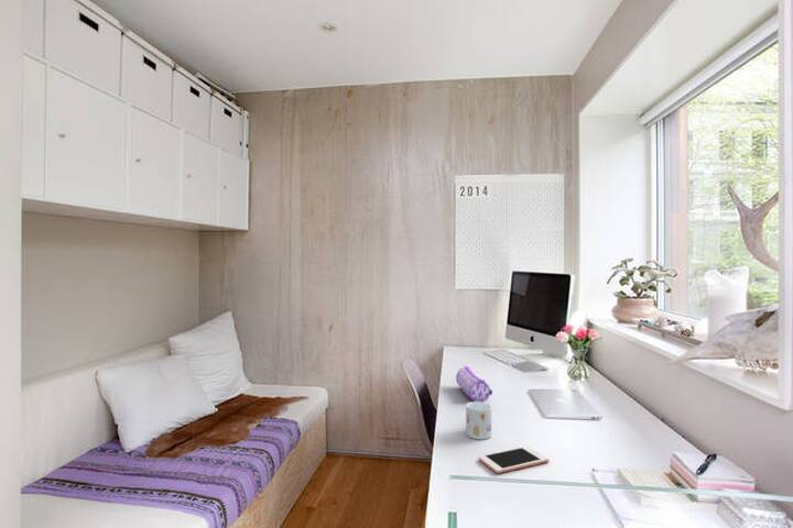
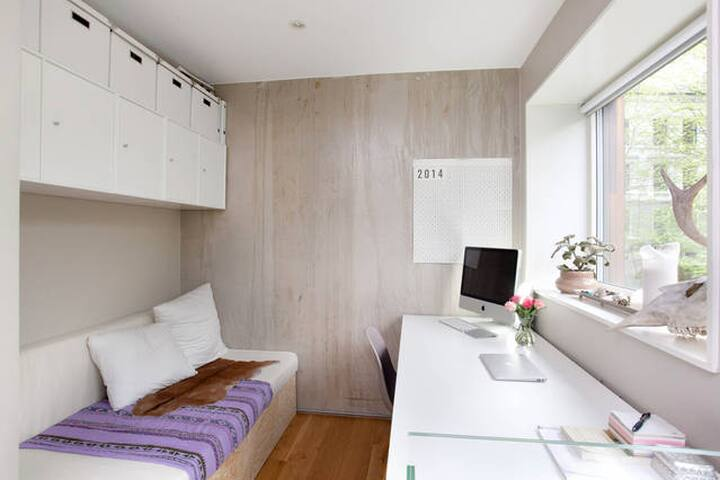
- pencil case [455,365,493,403]
- mug [465,400,492,440]
- cell phone [478,446,550,474]
